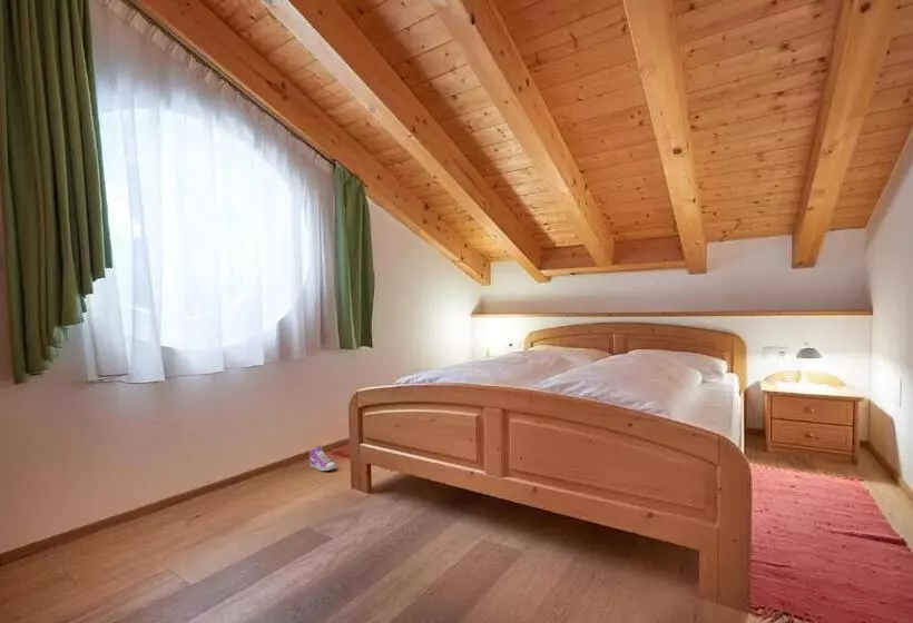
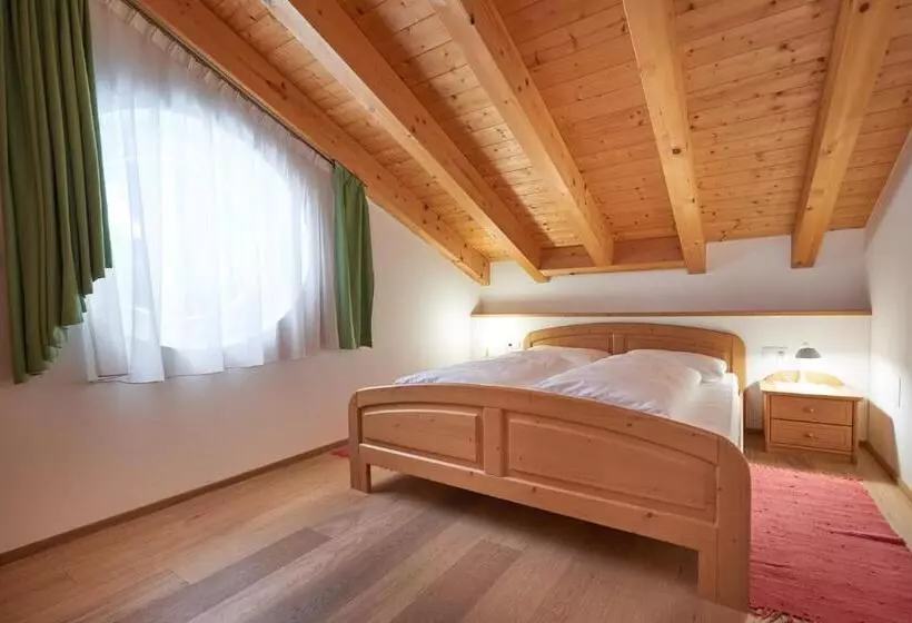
- sneaker [308,445,337,472]
